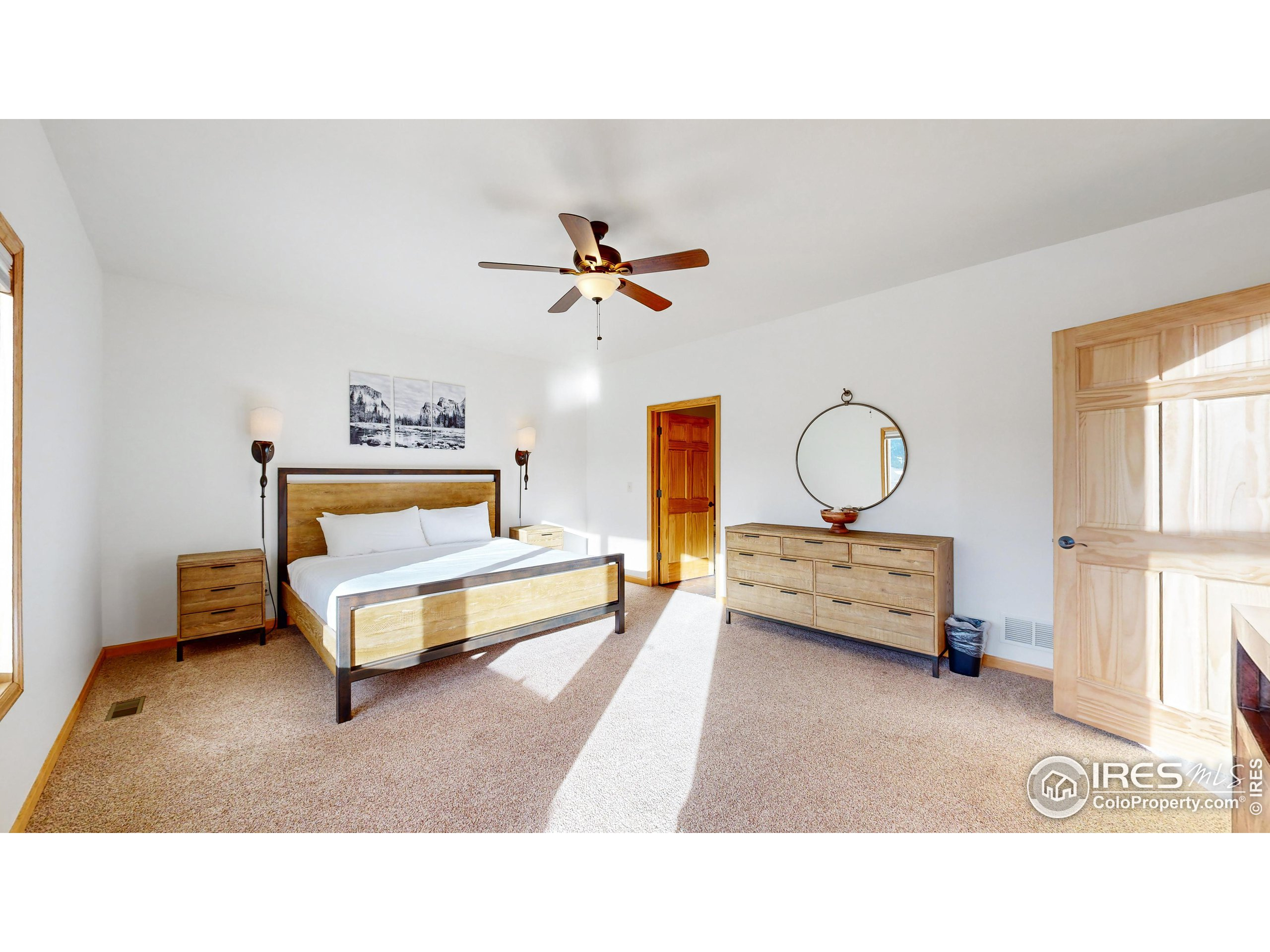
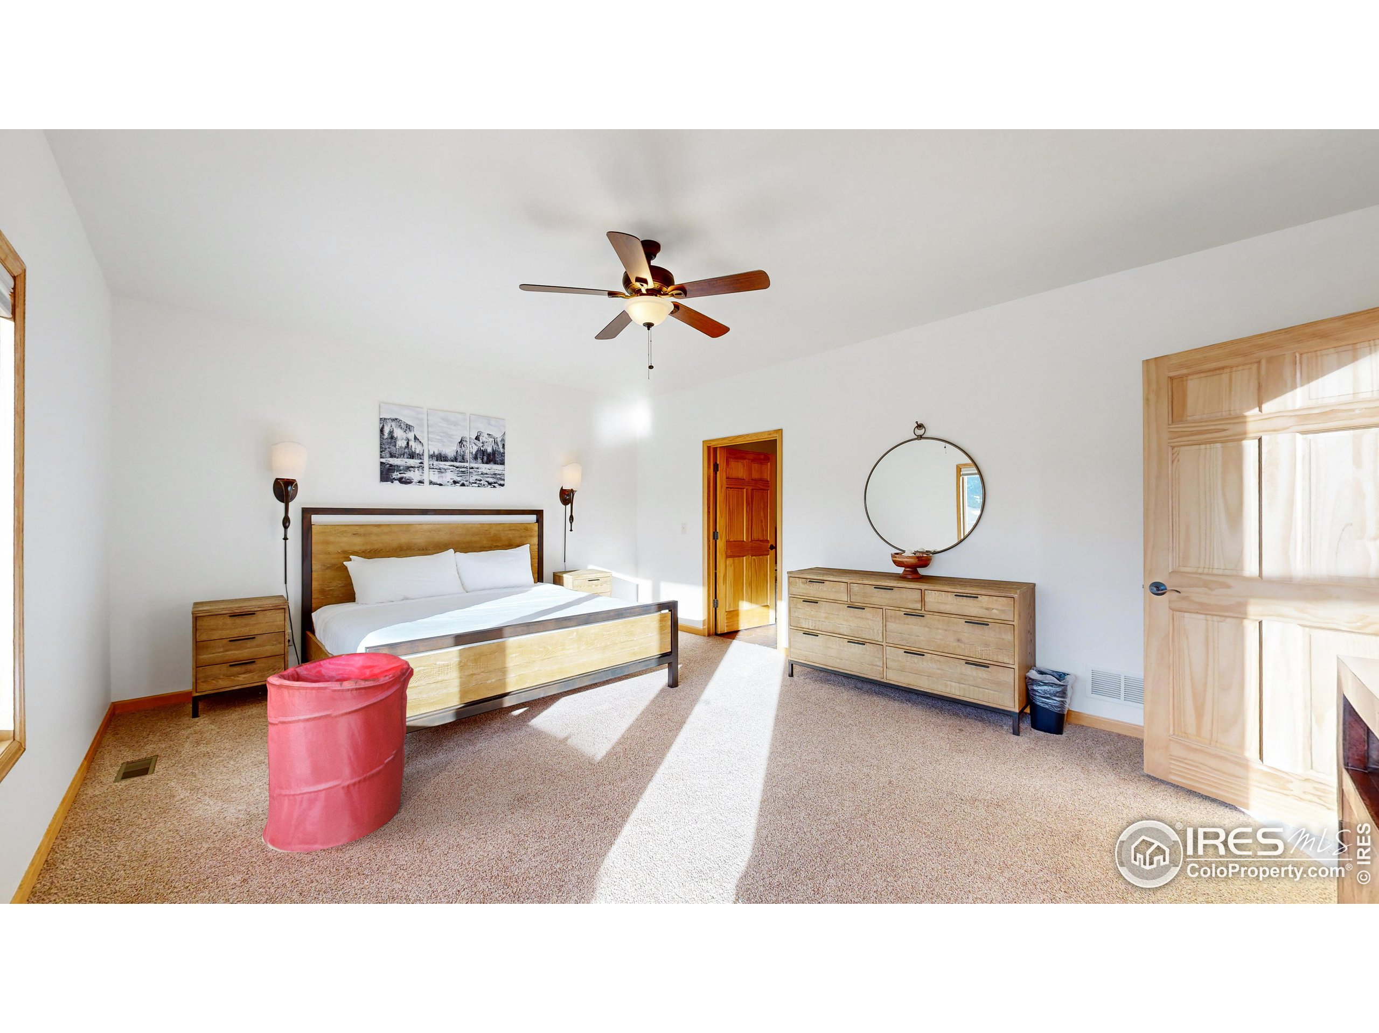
+ laundry hamper [262,652,414,853]
